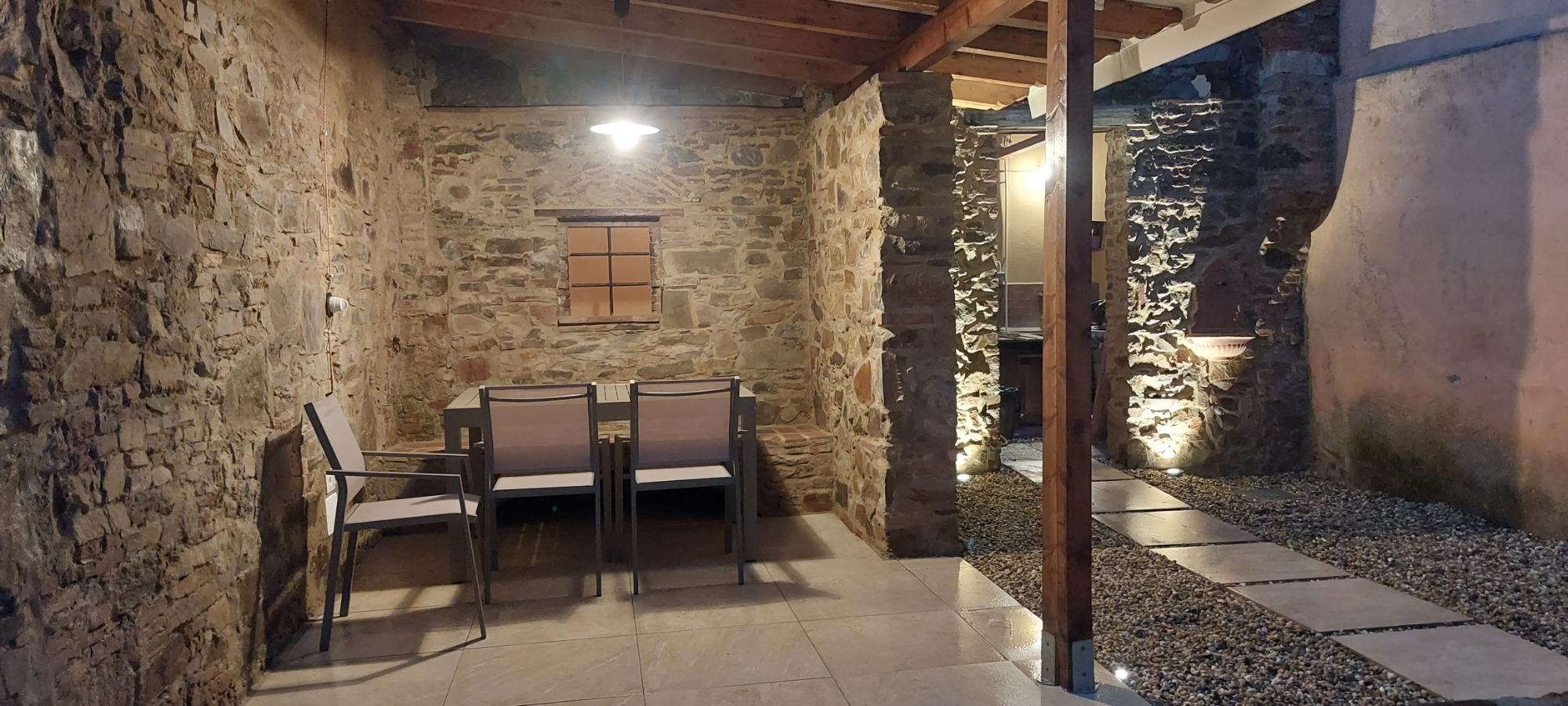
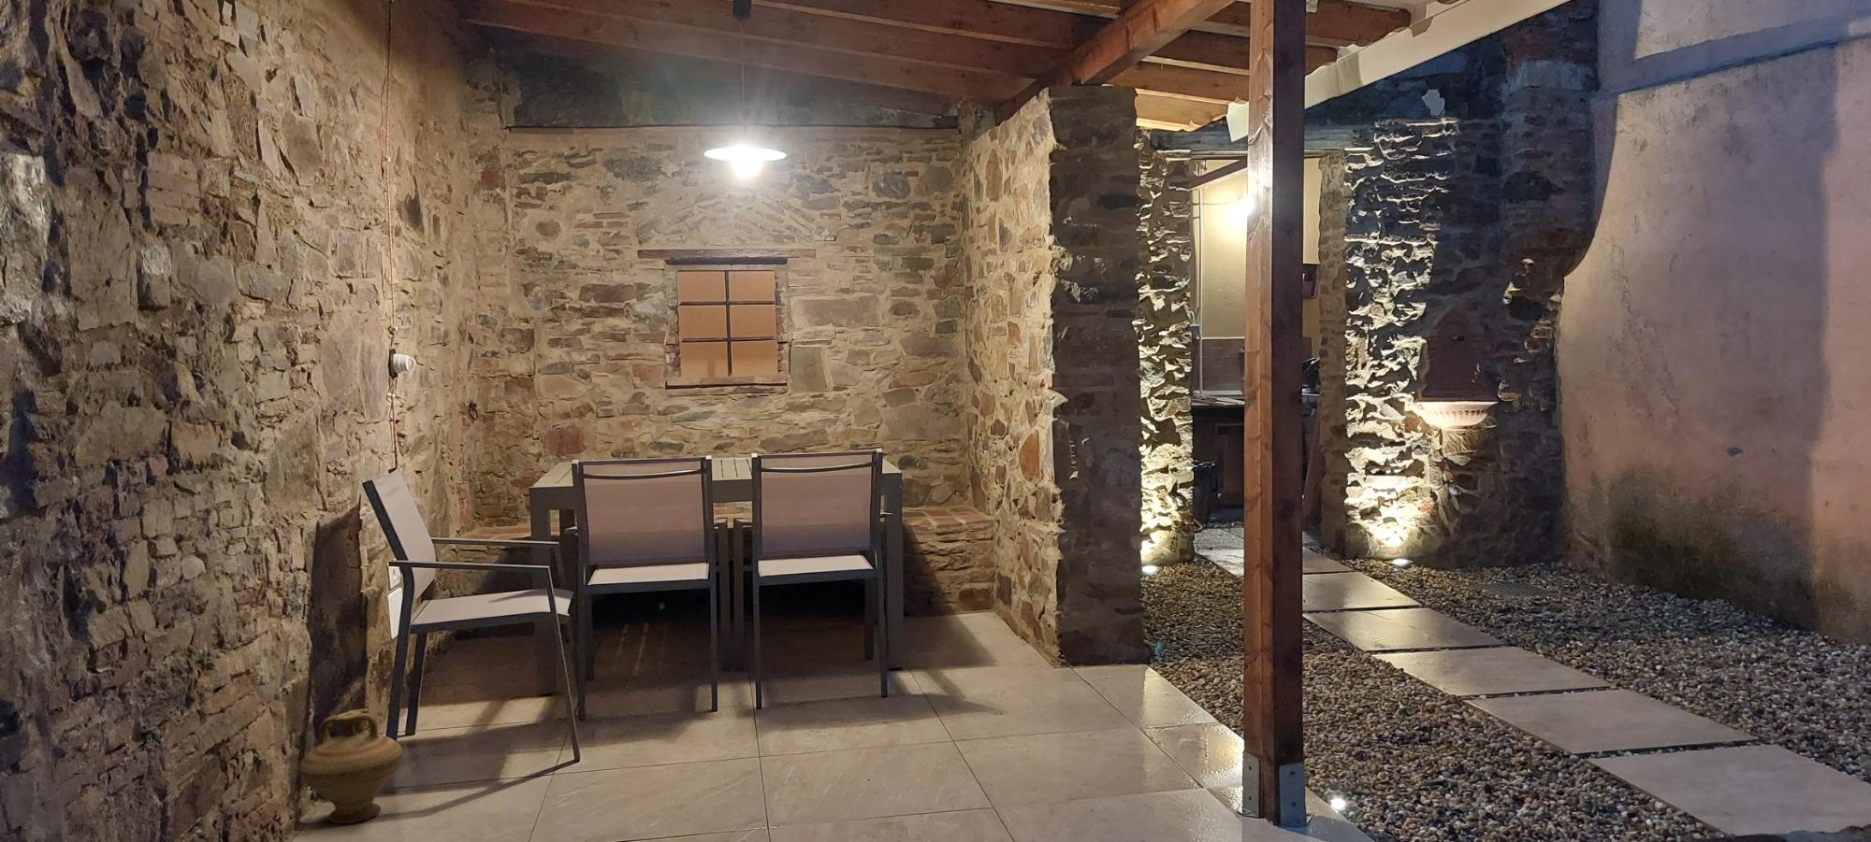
+ ceramic jug [298,707,405,824]
